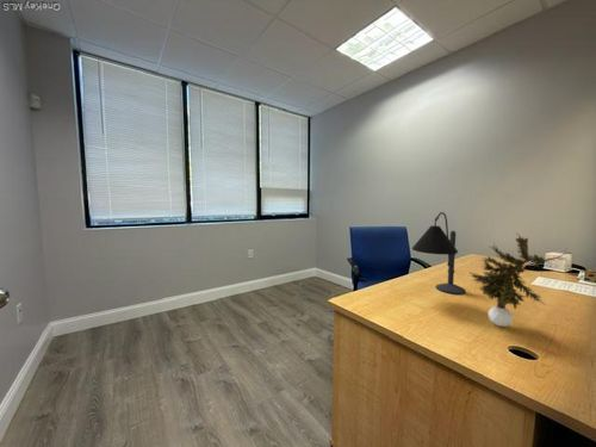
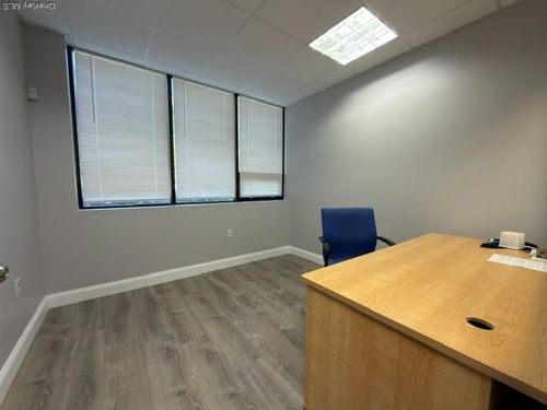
- desk lamp [411,211,466,296]
- potted plant [466,231,571,328]
